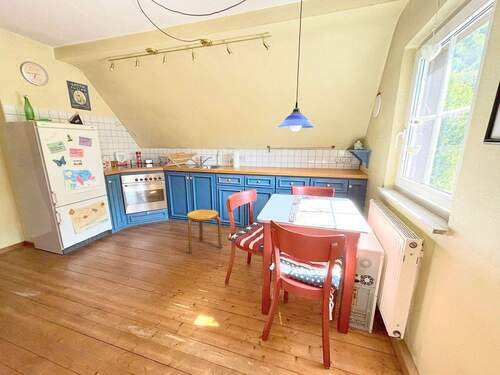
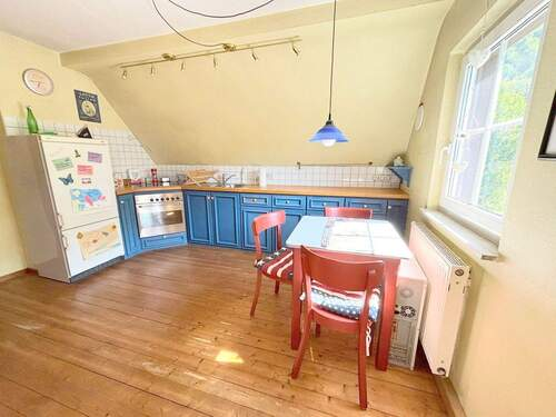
- stool [186,209,223,255]
